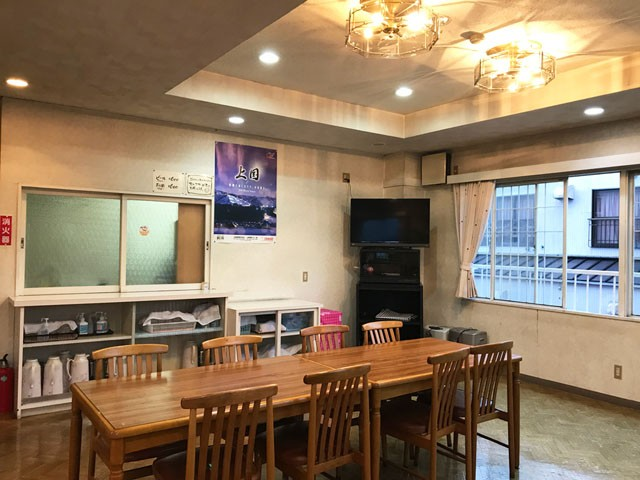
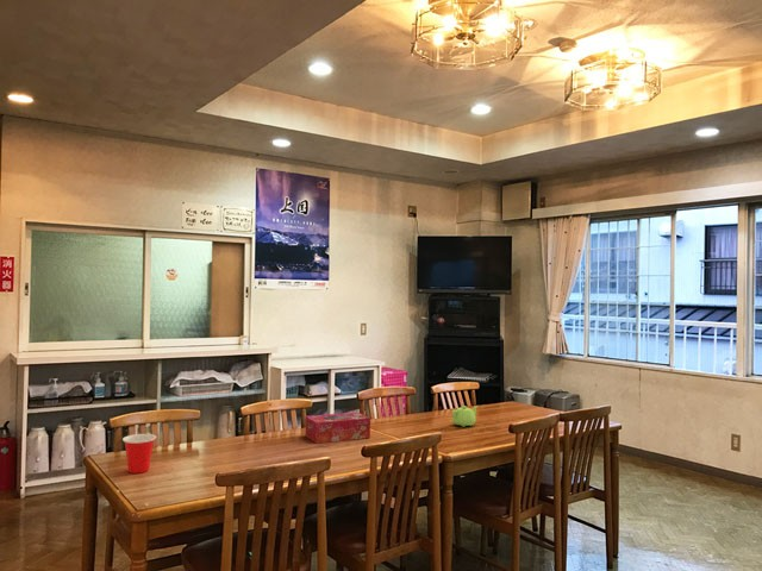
+ teapot [451,404,479,428]
+ tissue box [304,410,371,445]
+ cup [121,433,157,475]
